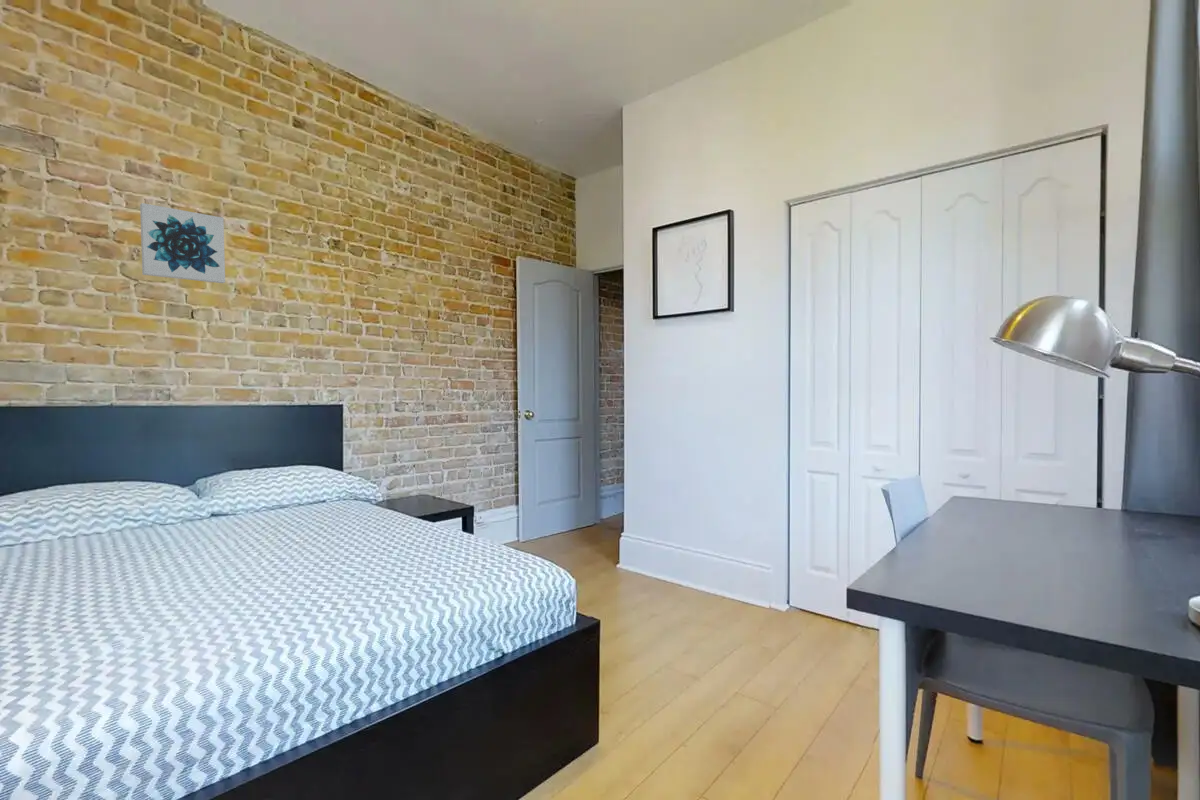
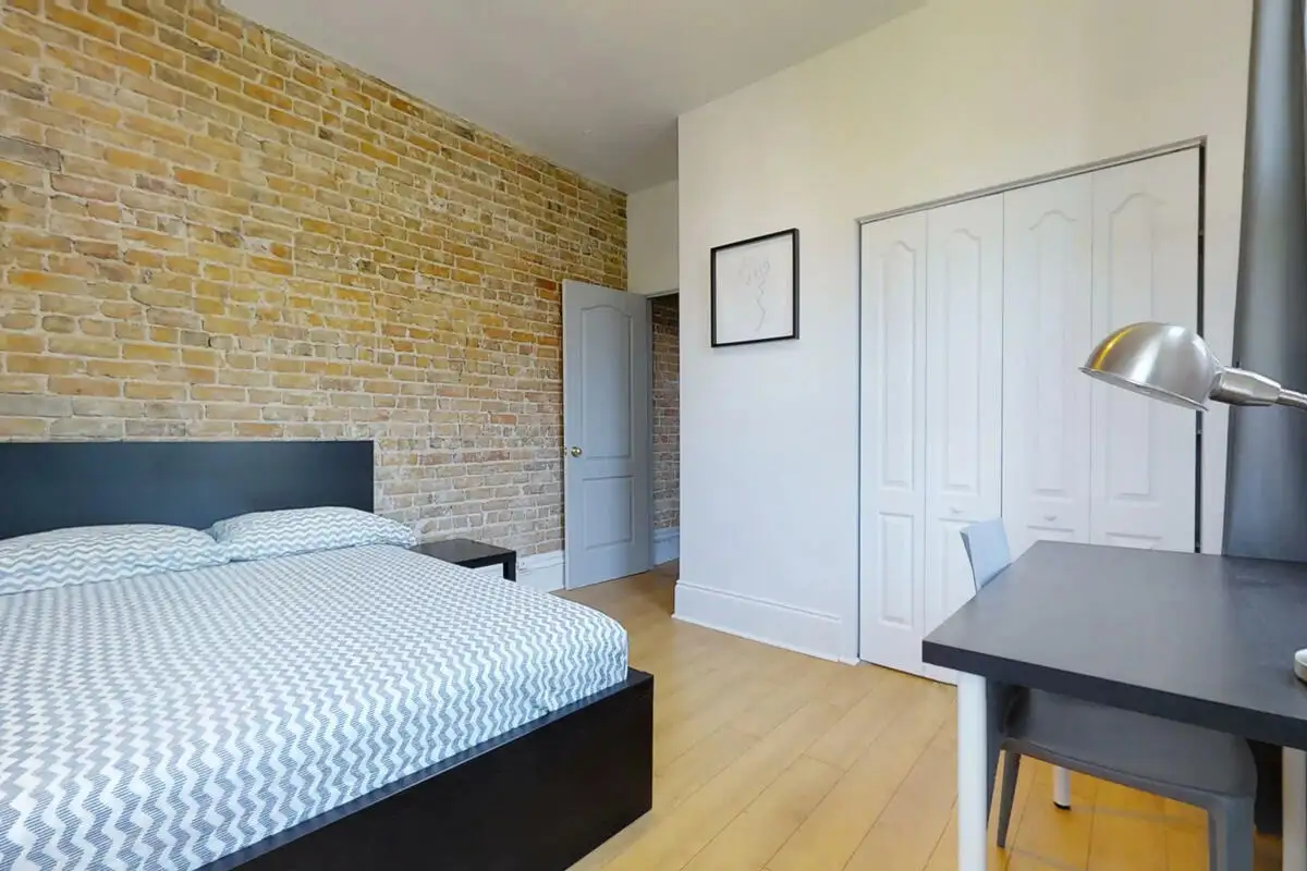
- wall art [139,202,226,284]
